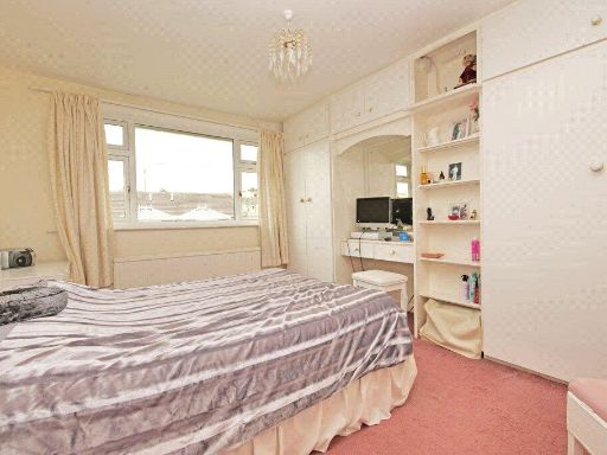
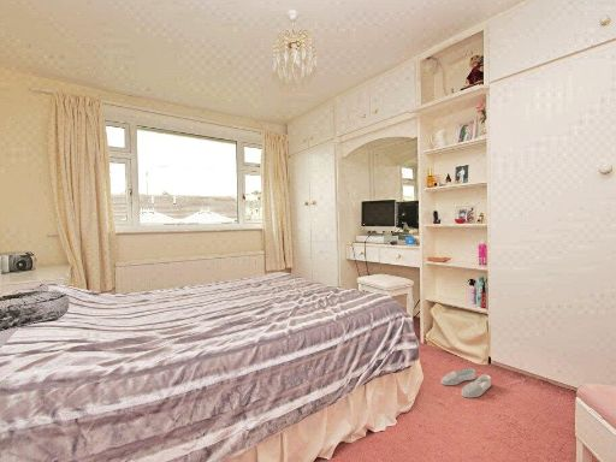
+ slippers [439,367,492,398]
